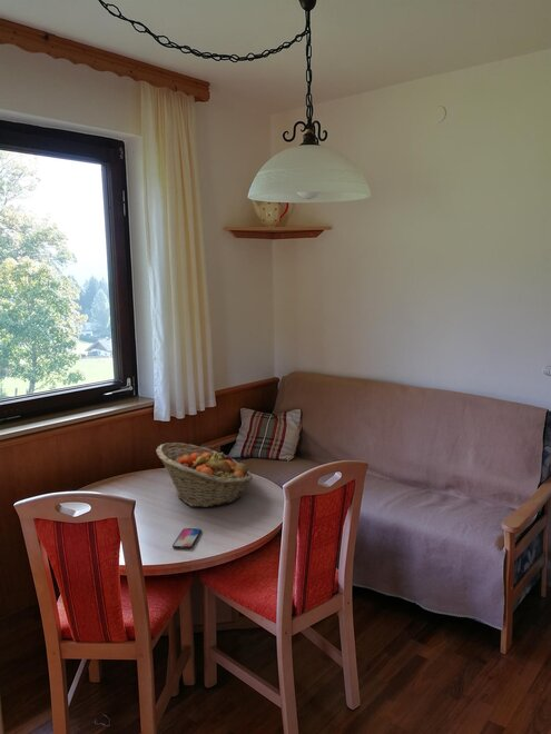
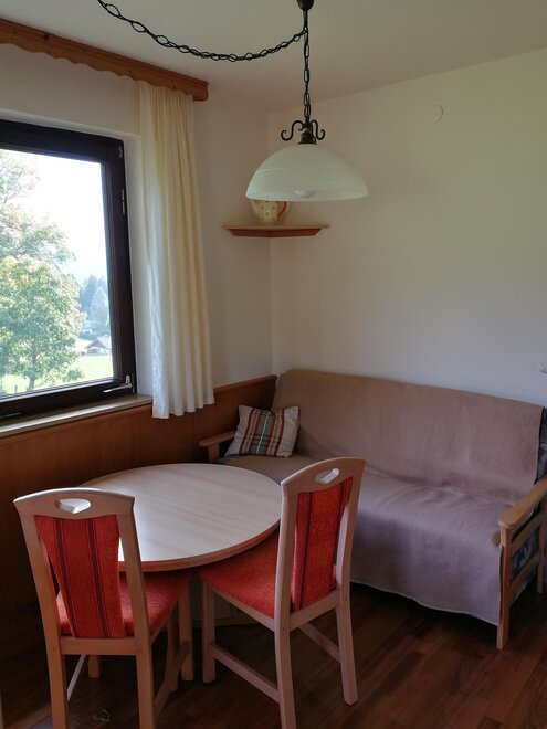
- smartphone [171,527,203,549]
- fruit basket [155,442,254,508]
